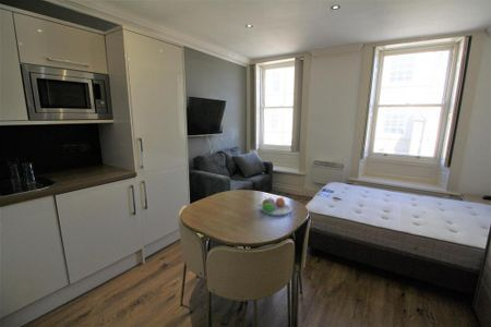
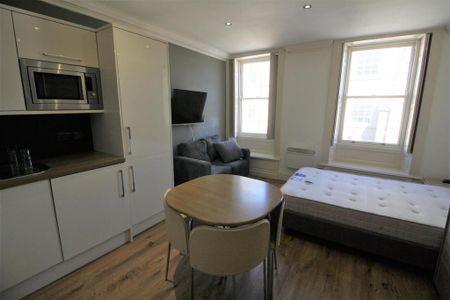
- fruit bowl [259,196,292,217]
